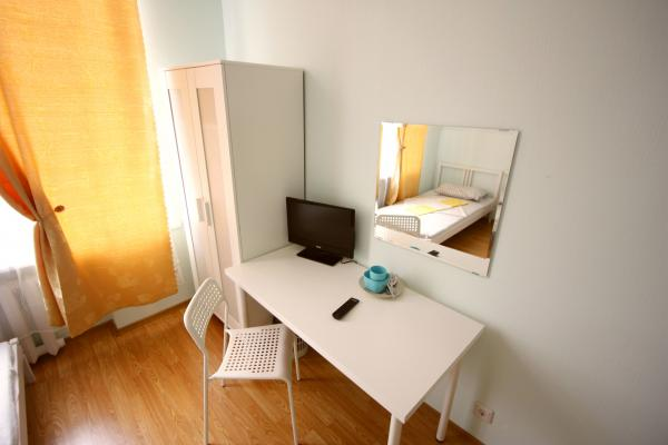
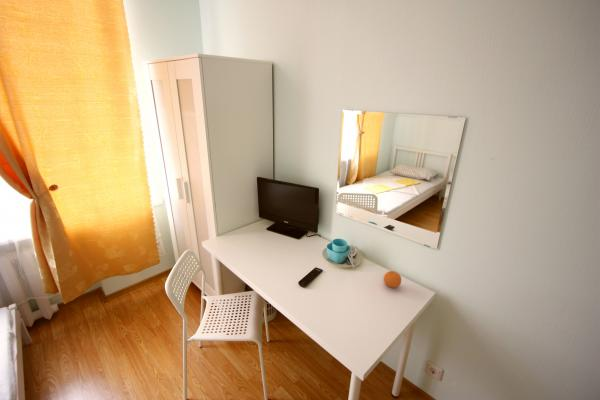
+ fruit [383,270,402,289]
